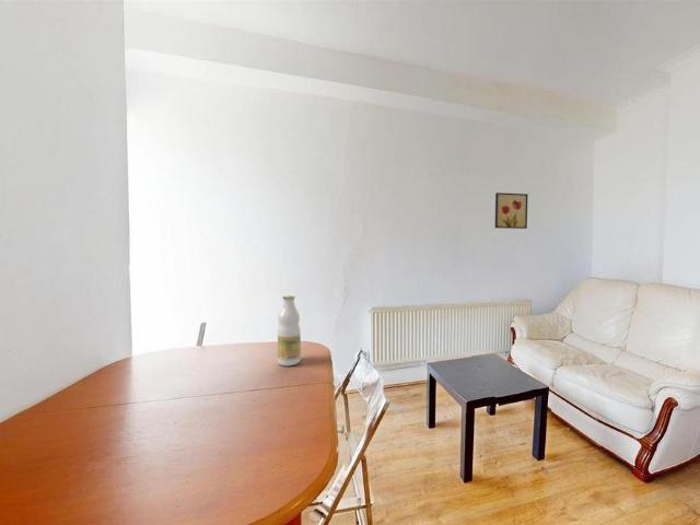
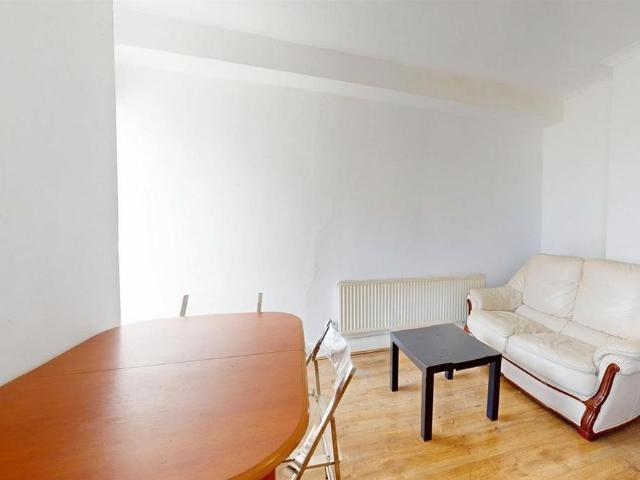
- bottle [277,294,302,368]
- wall art [494,191,529,230]
